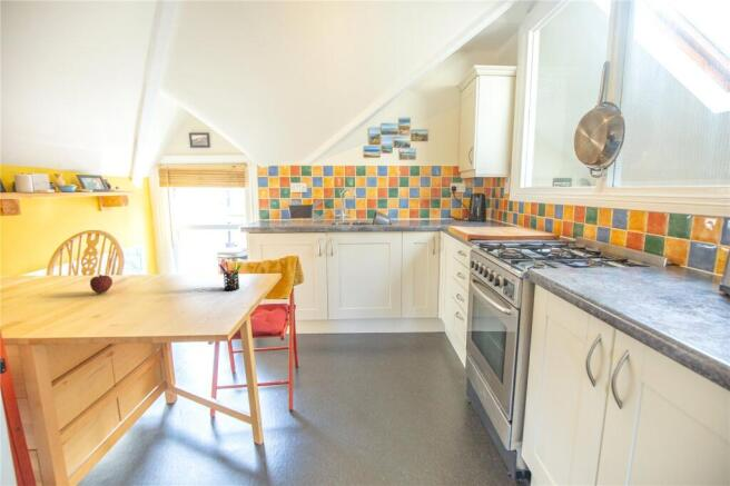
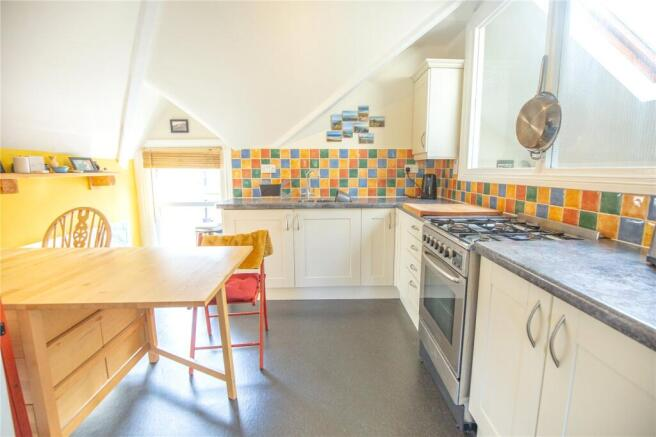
- fruit [89,274,114,295]
- pen holder [218,260,241,291]
